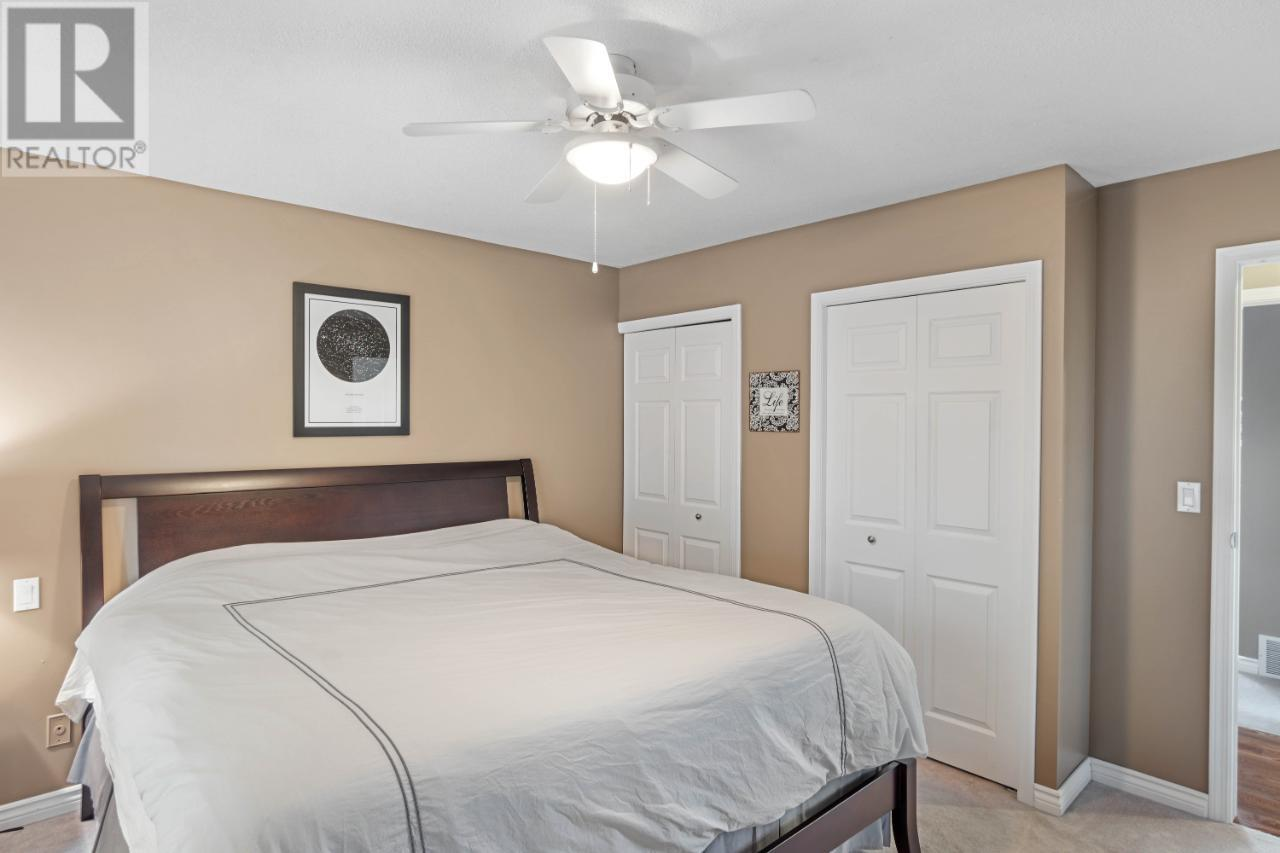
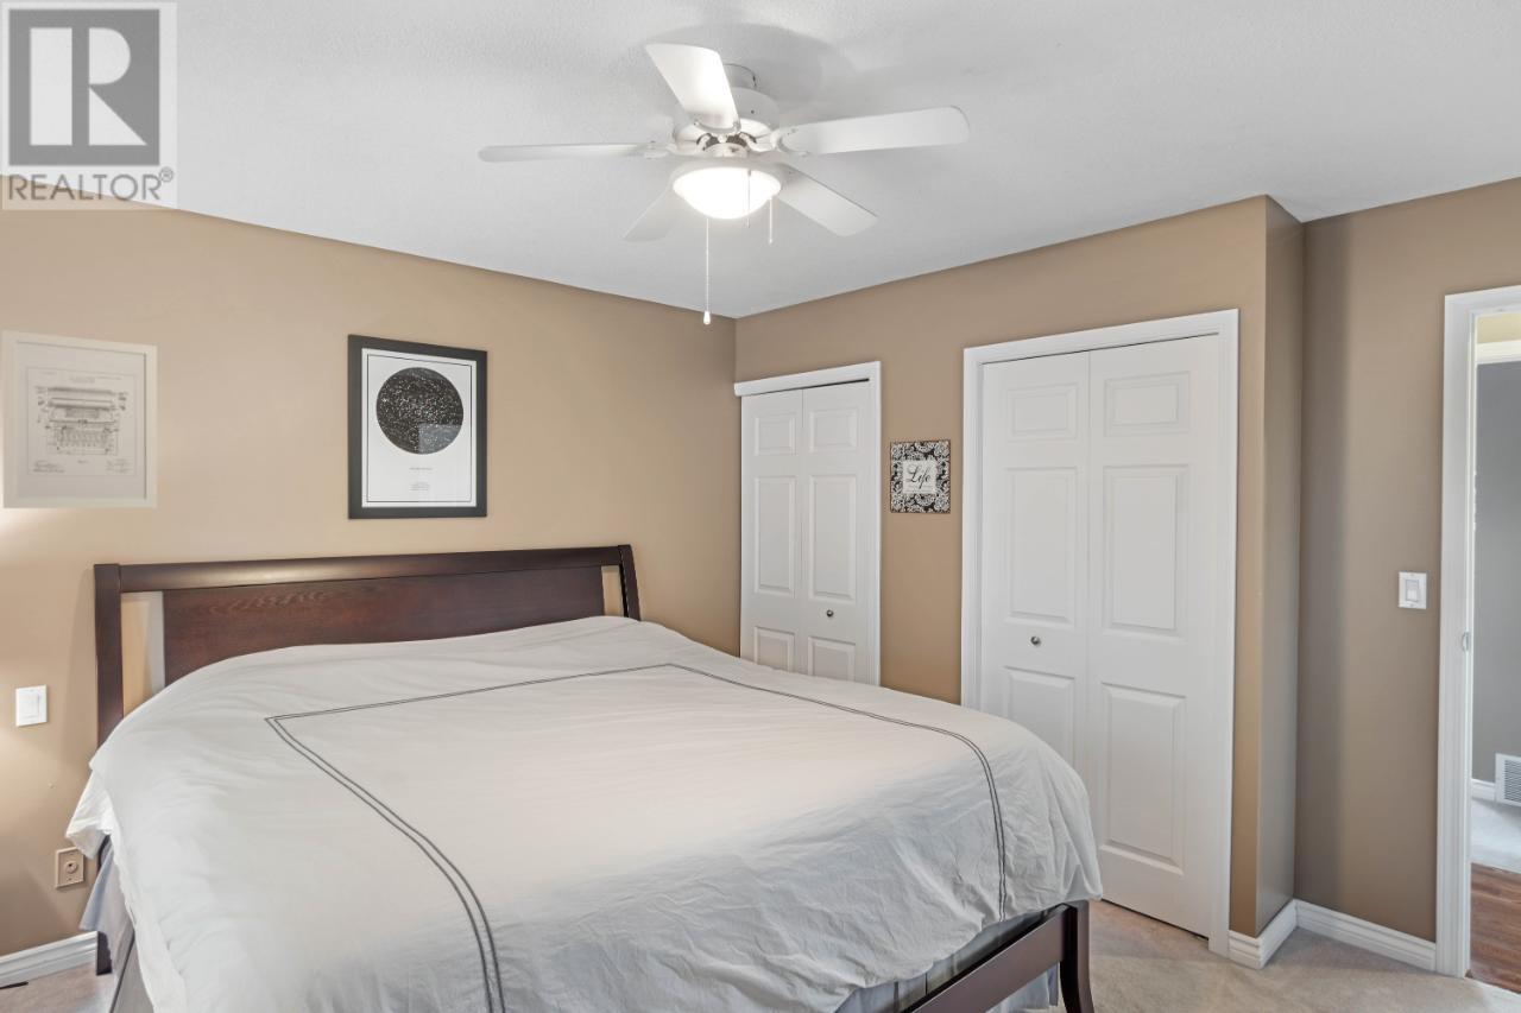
+ wall art [1,329,158,509]
